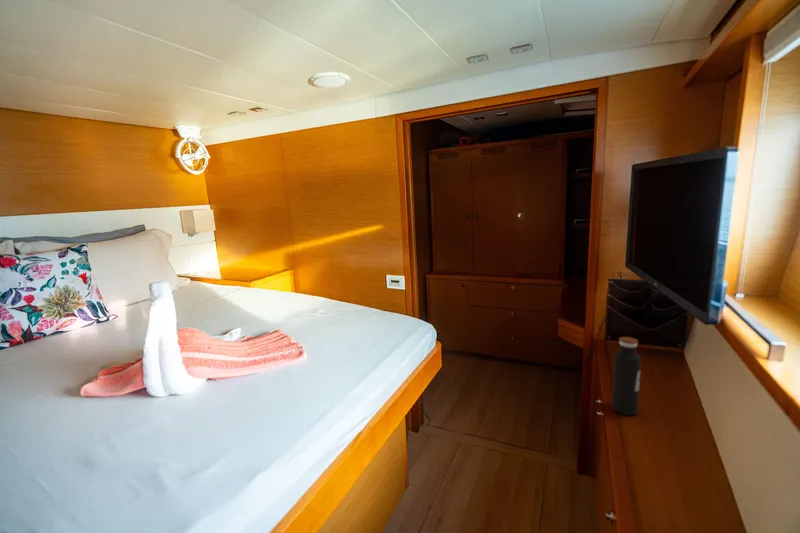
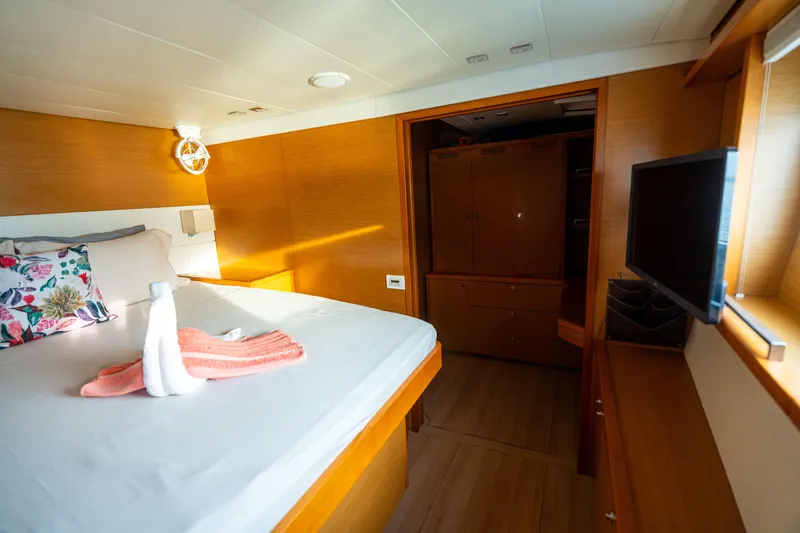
- water bottle [611,336,642,416]
